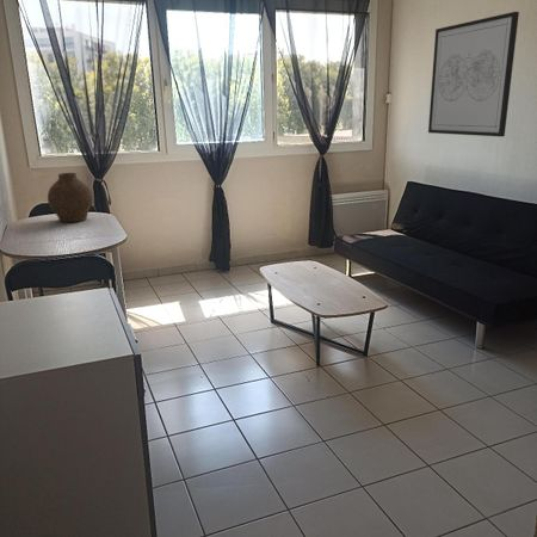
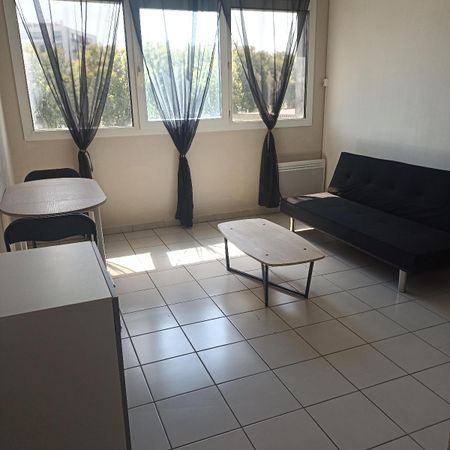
- wall art [427,11,520,138]
- vase [47,172,94,223]
